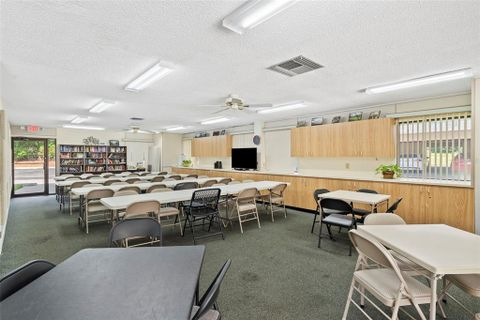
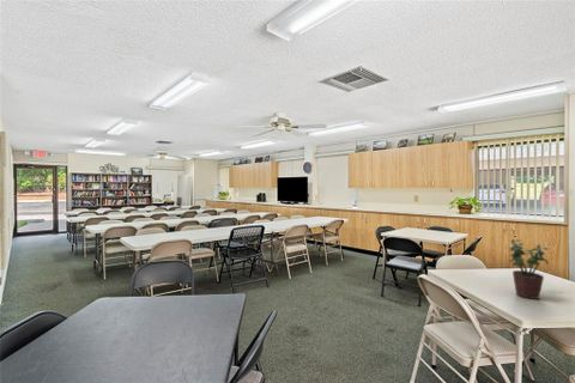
+ potted plant [509,238,550,300]
